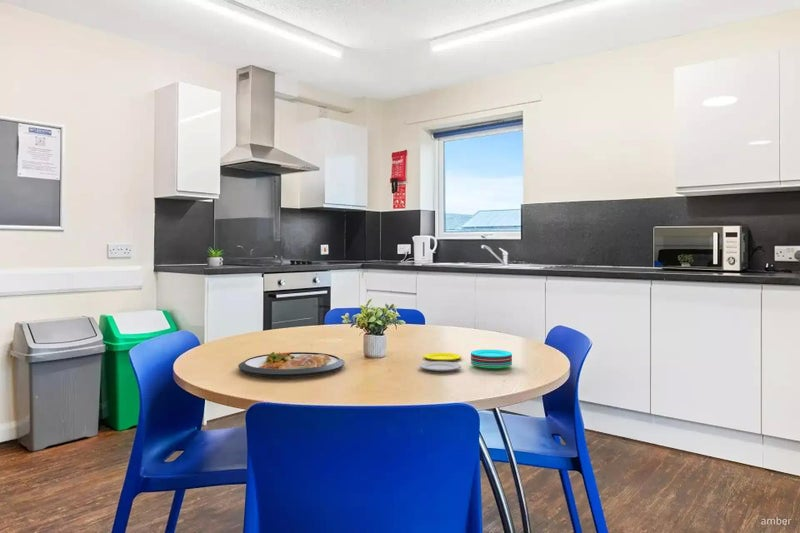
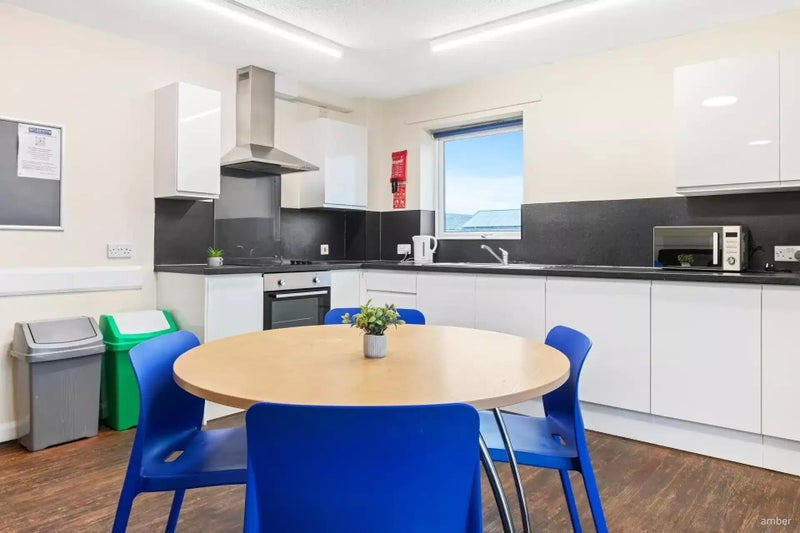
- plate [418,349,513,372]
- dish [237,351,346,378]
